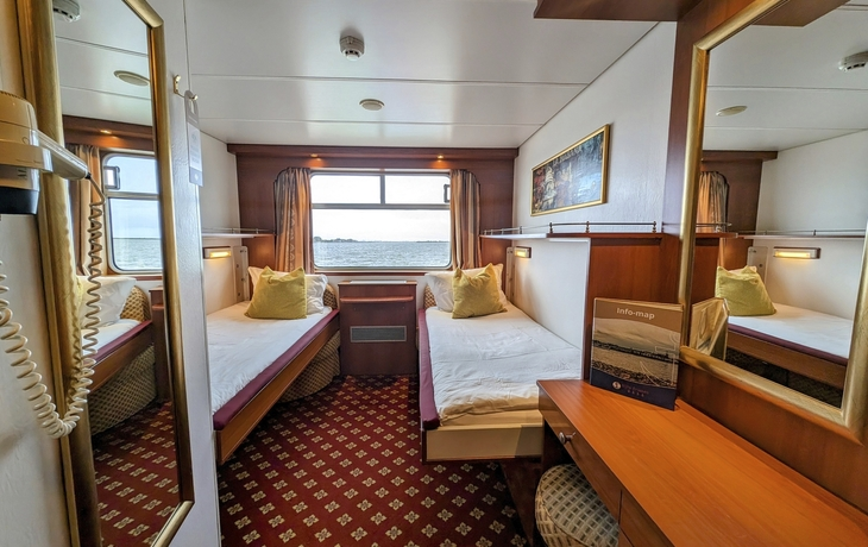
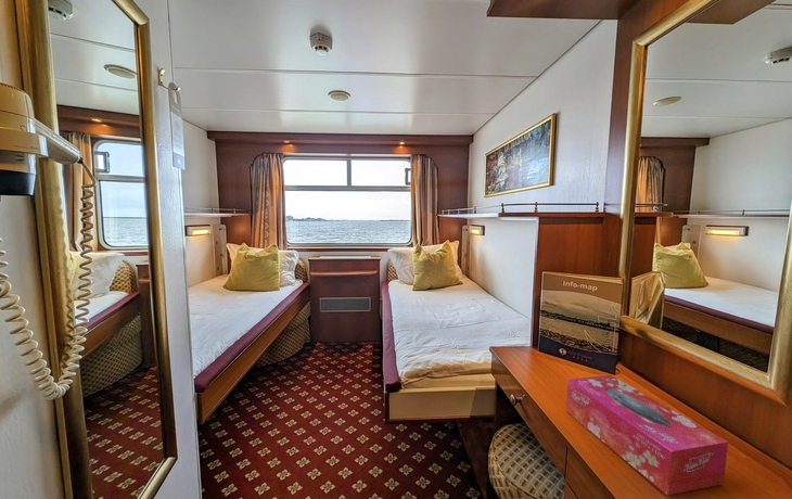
+ tissue box [565,374,729,496]
